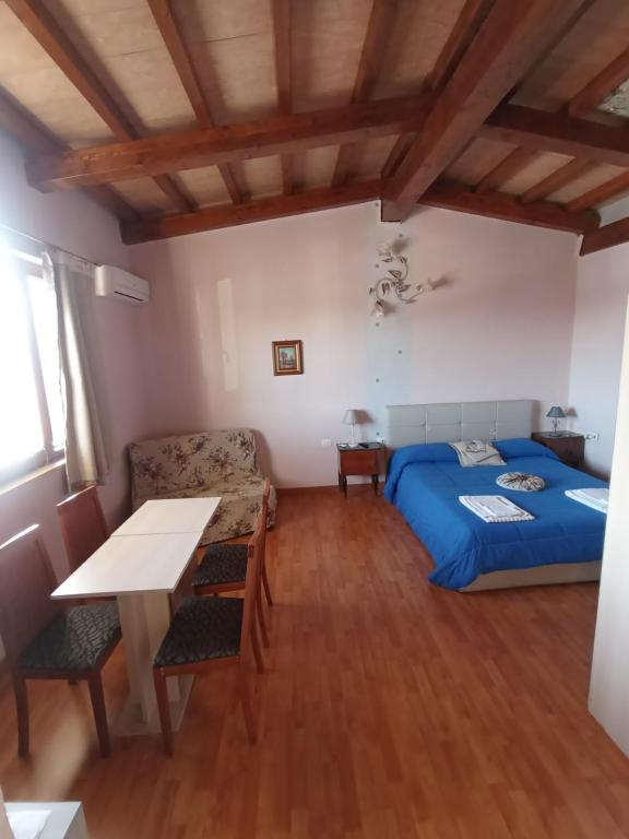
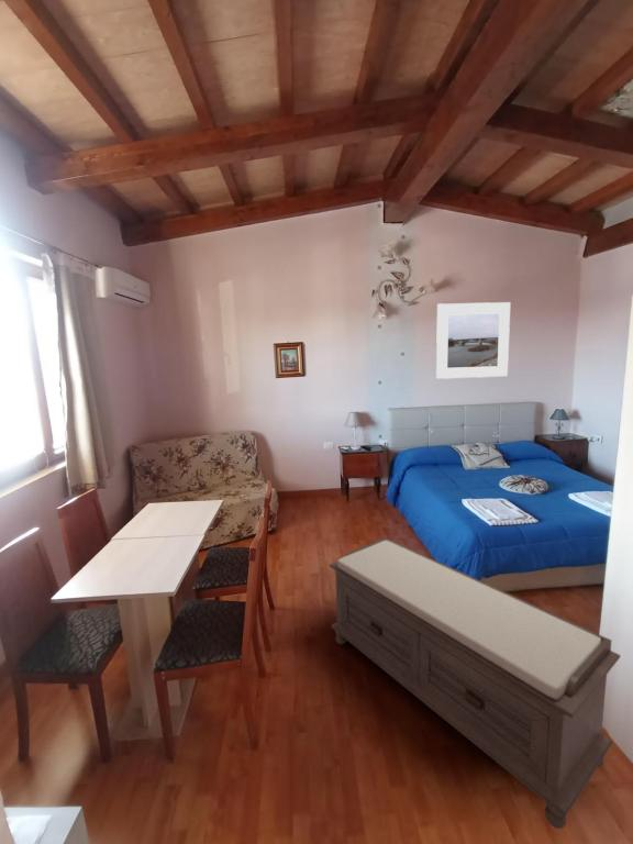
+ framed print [435,301,511,380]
+ bench [329,536,622,830]
